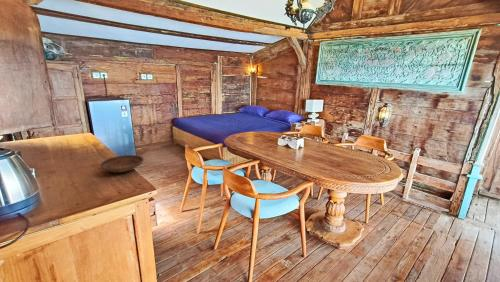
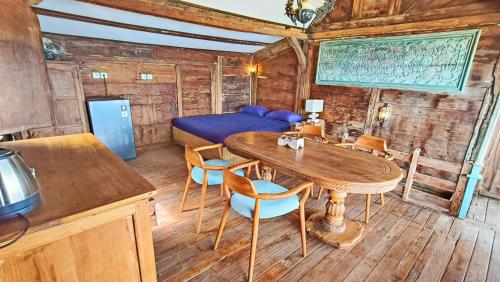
- bowl [99,154,145,173]
